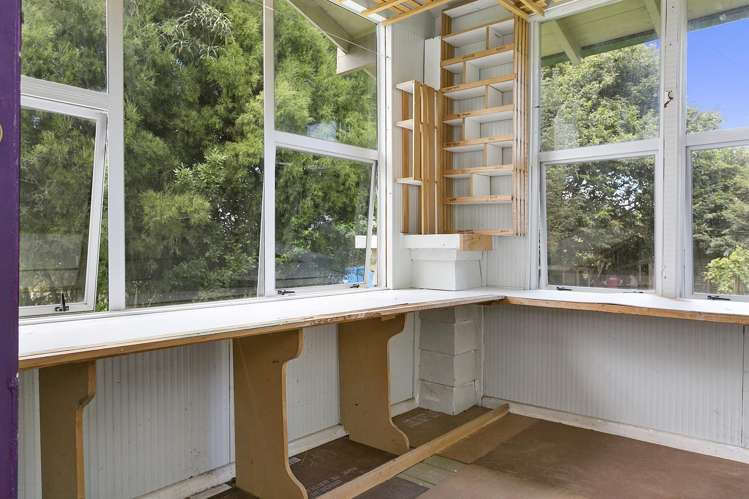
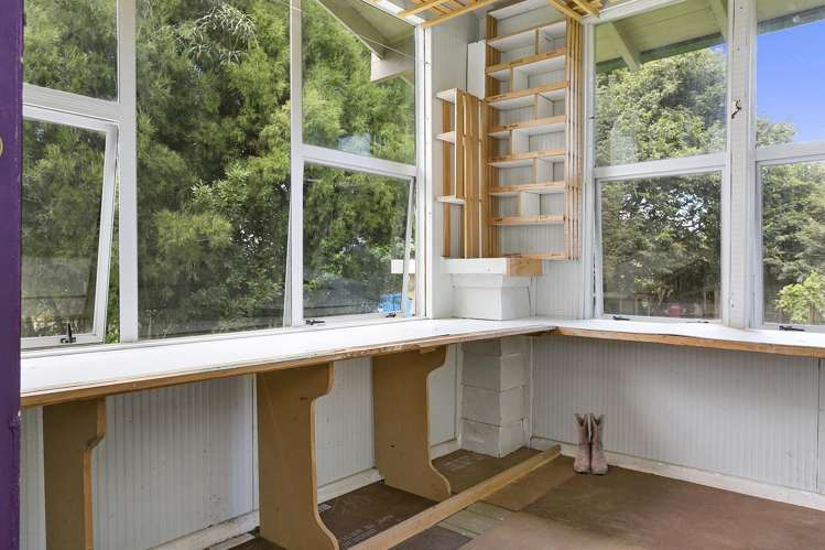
+ boots [573,410,609,475]
